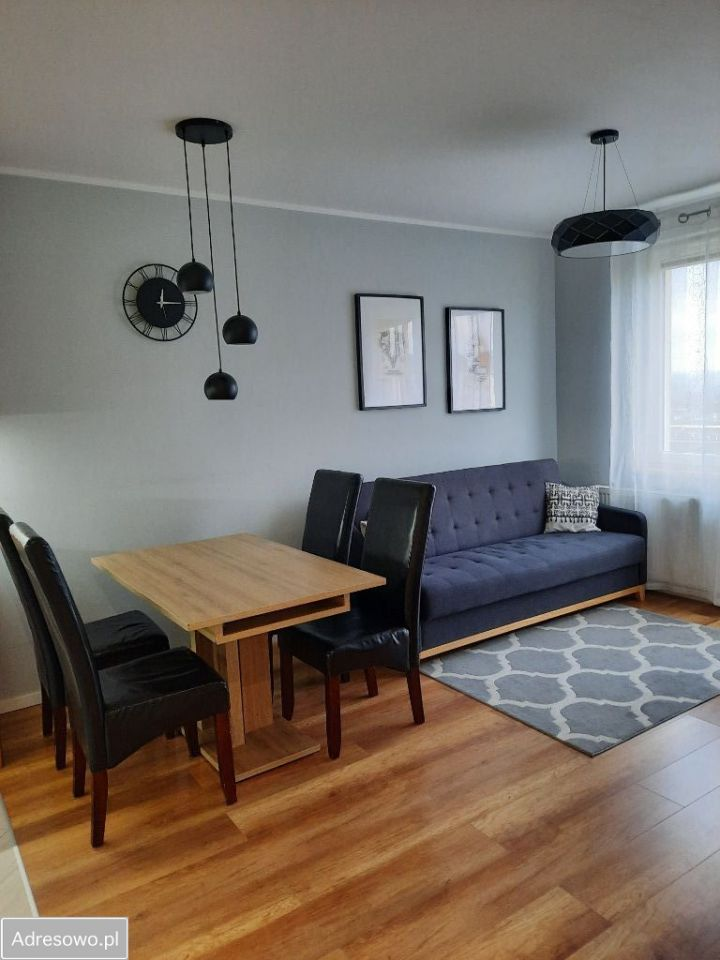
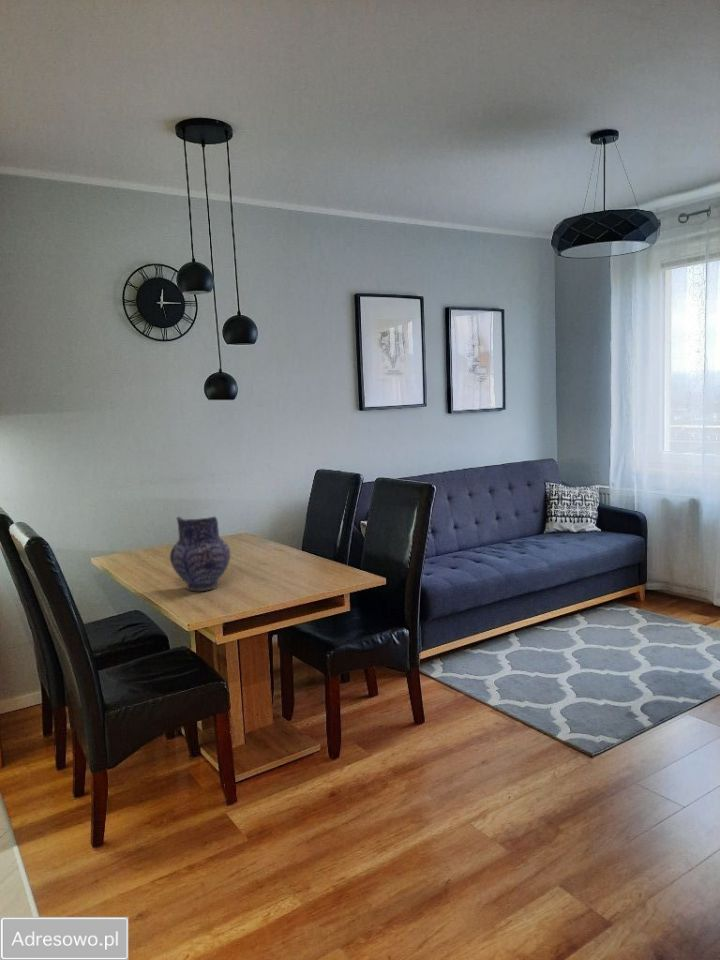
+ pottery [169,515,232,592]
